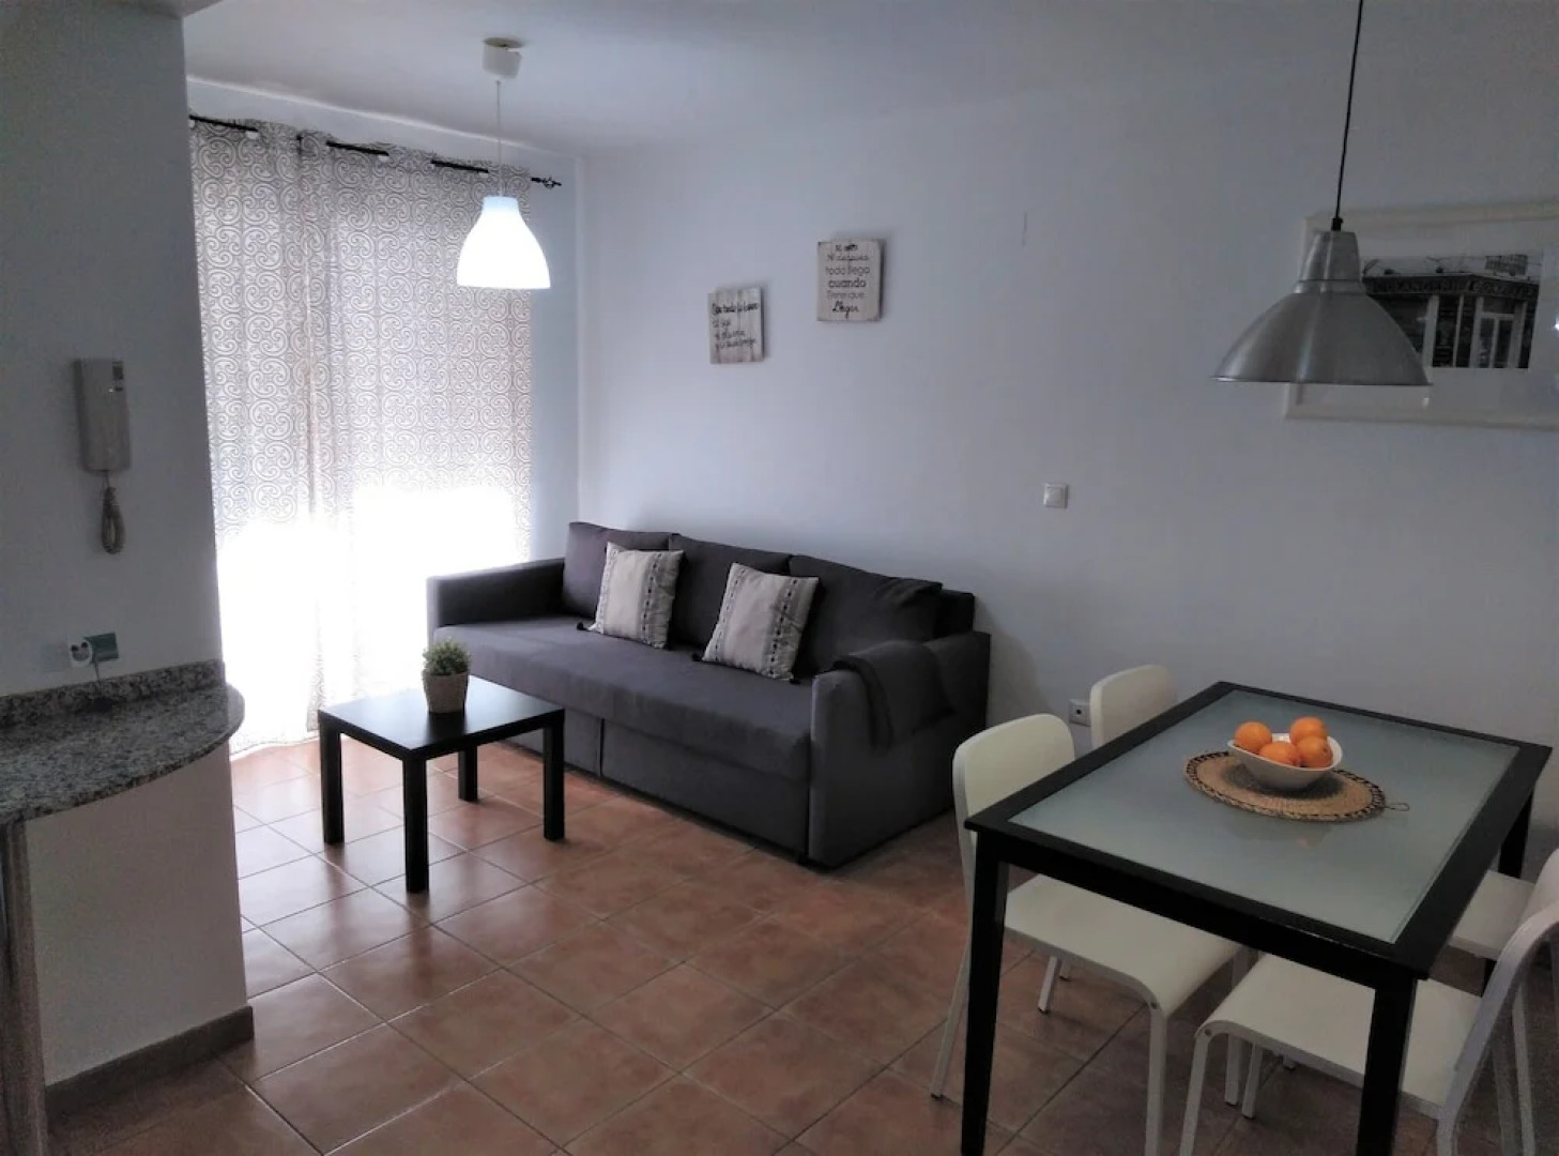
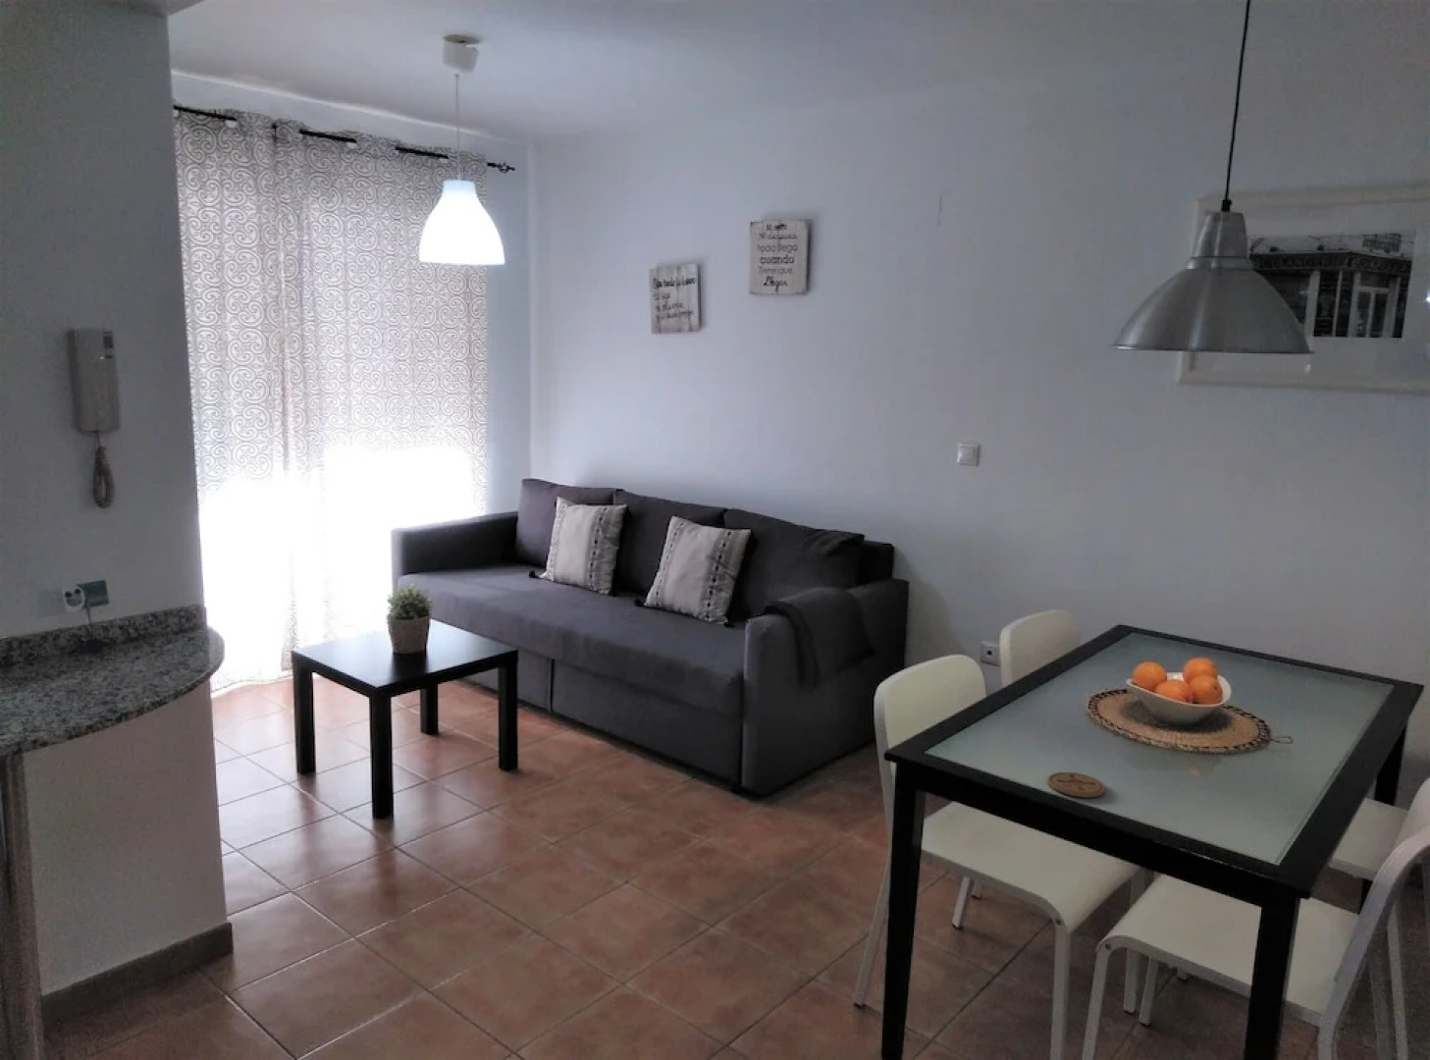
+ coaster [1047,772,1106,799]
